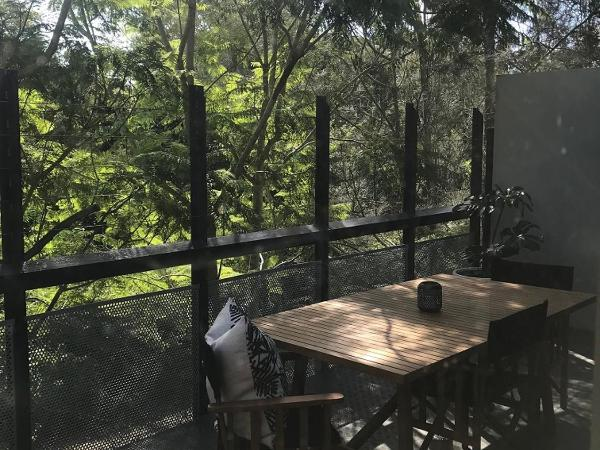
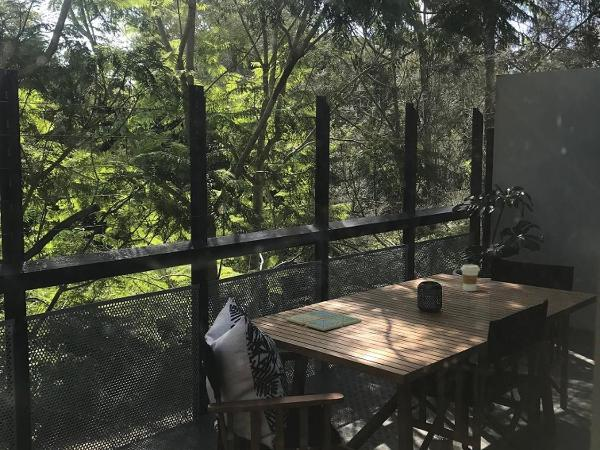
+ coffee cup [460,264,481,292]
+ drink coaster [284,309,363,332]
